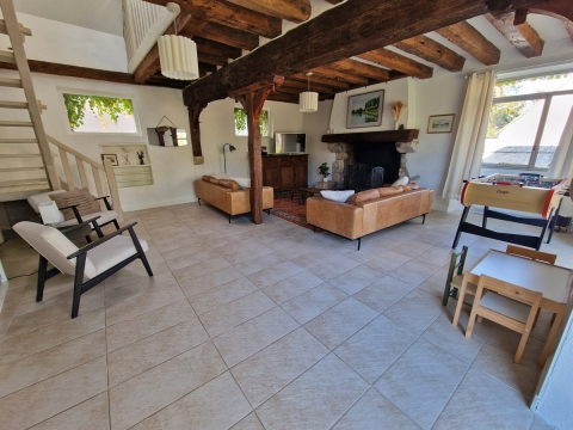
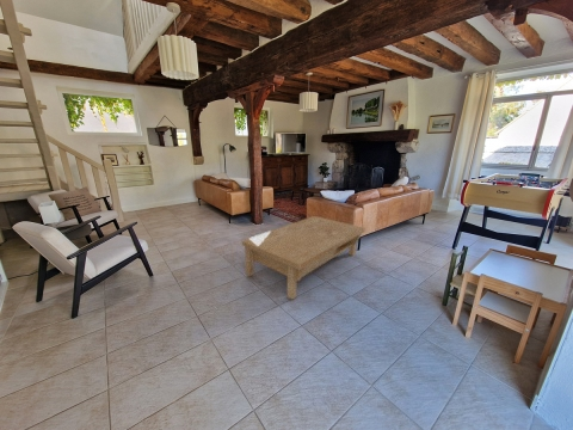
+ coffee table [240,215,366,301]
